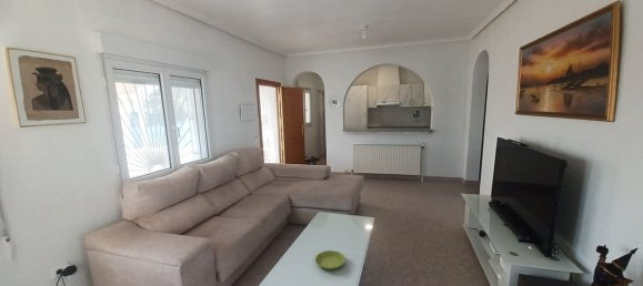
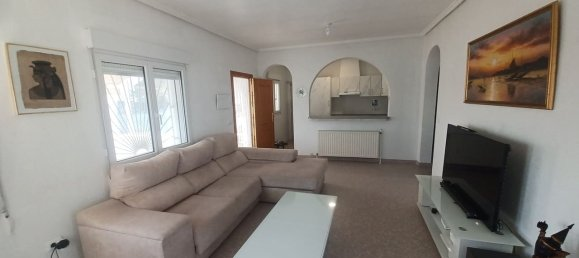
- saucer [314,249,346,270]
